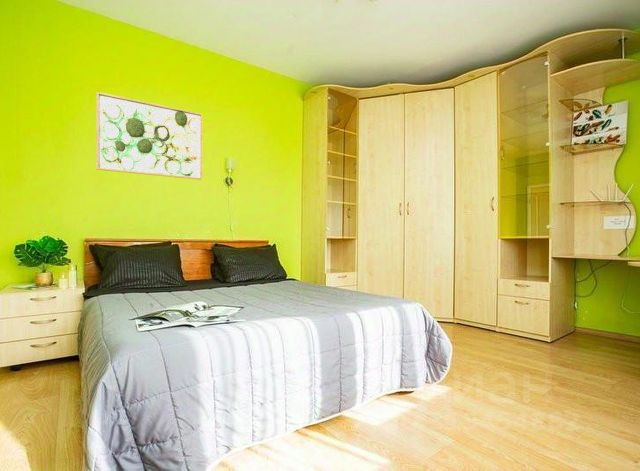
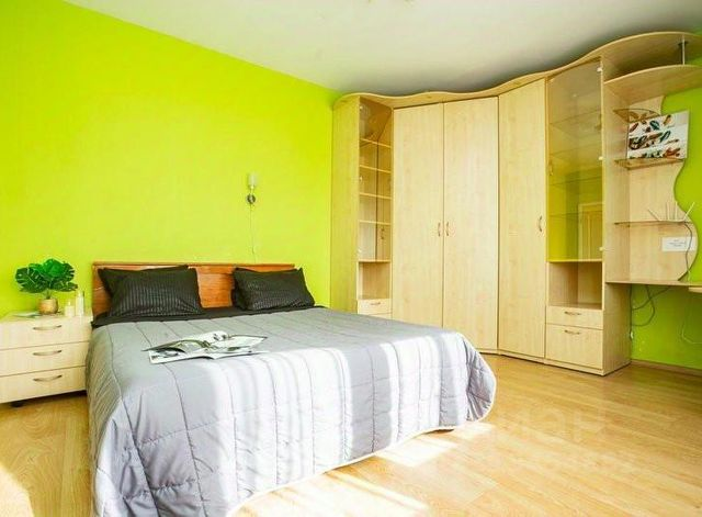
- wall art [95,91,203,181]
